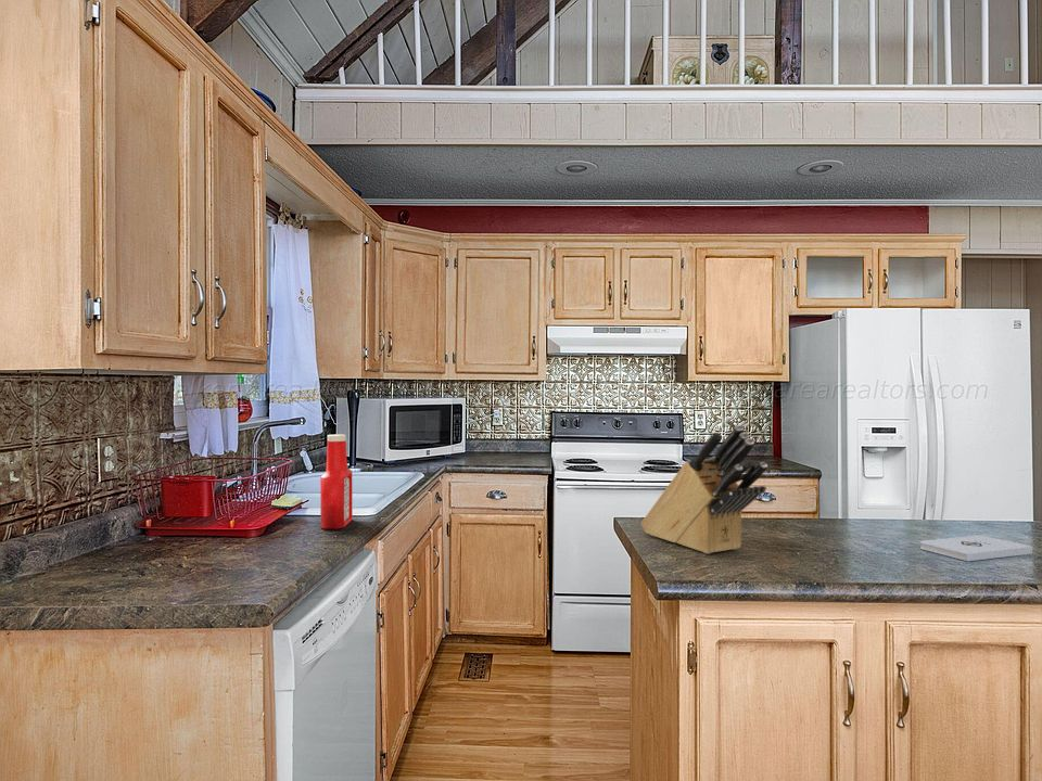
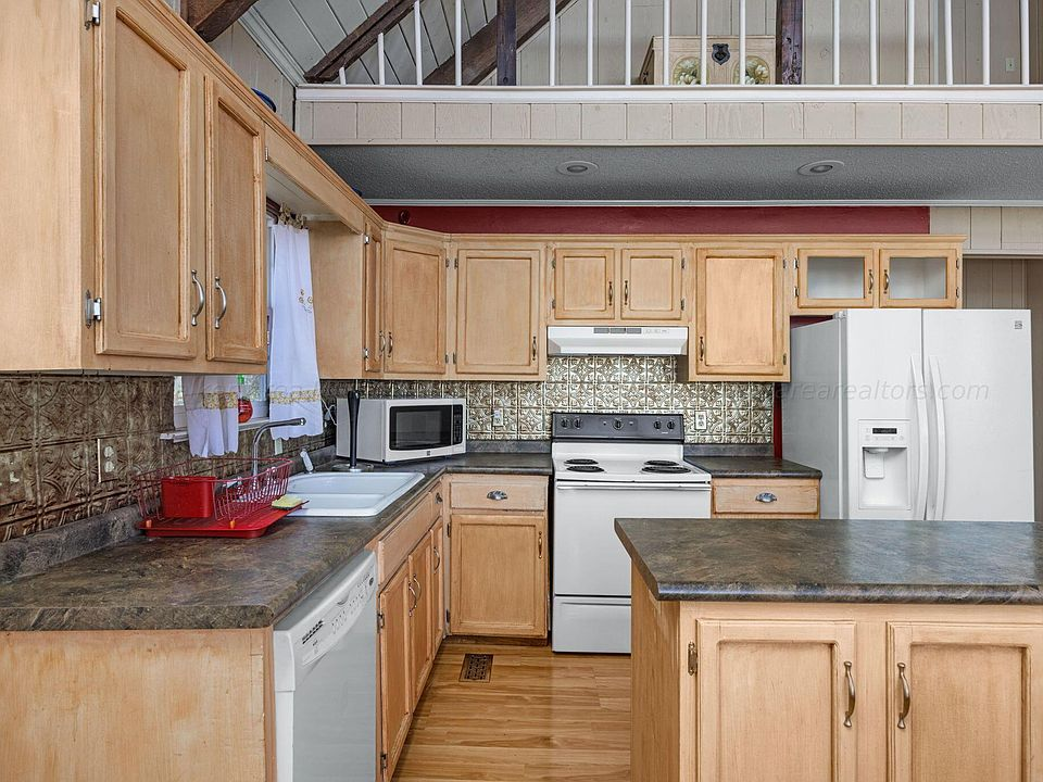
- soap bottle [319,433,354,530]
- notepad [919,535,1033,562]
- knife block [640,423,768,555]
